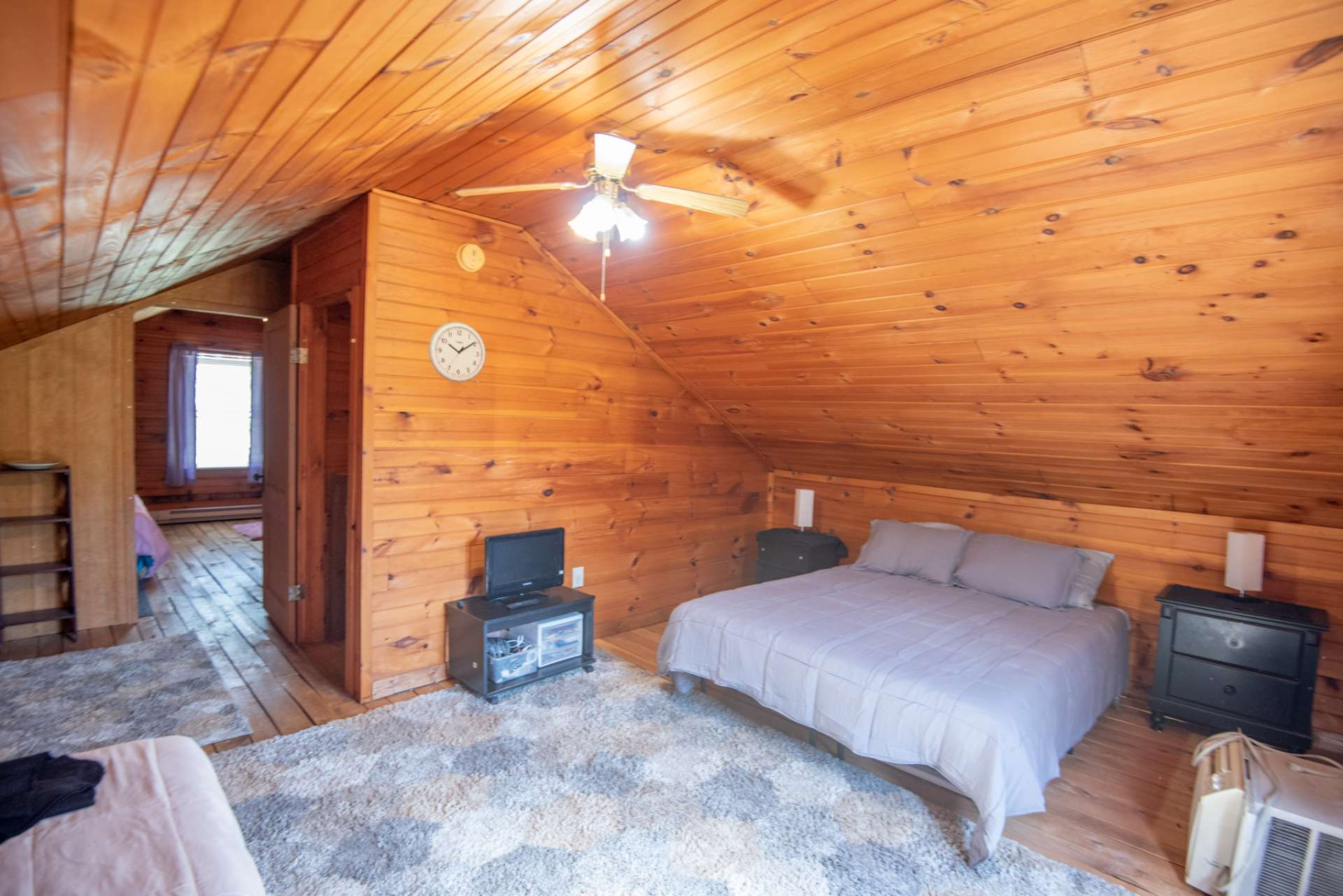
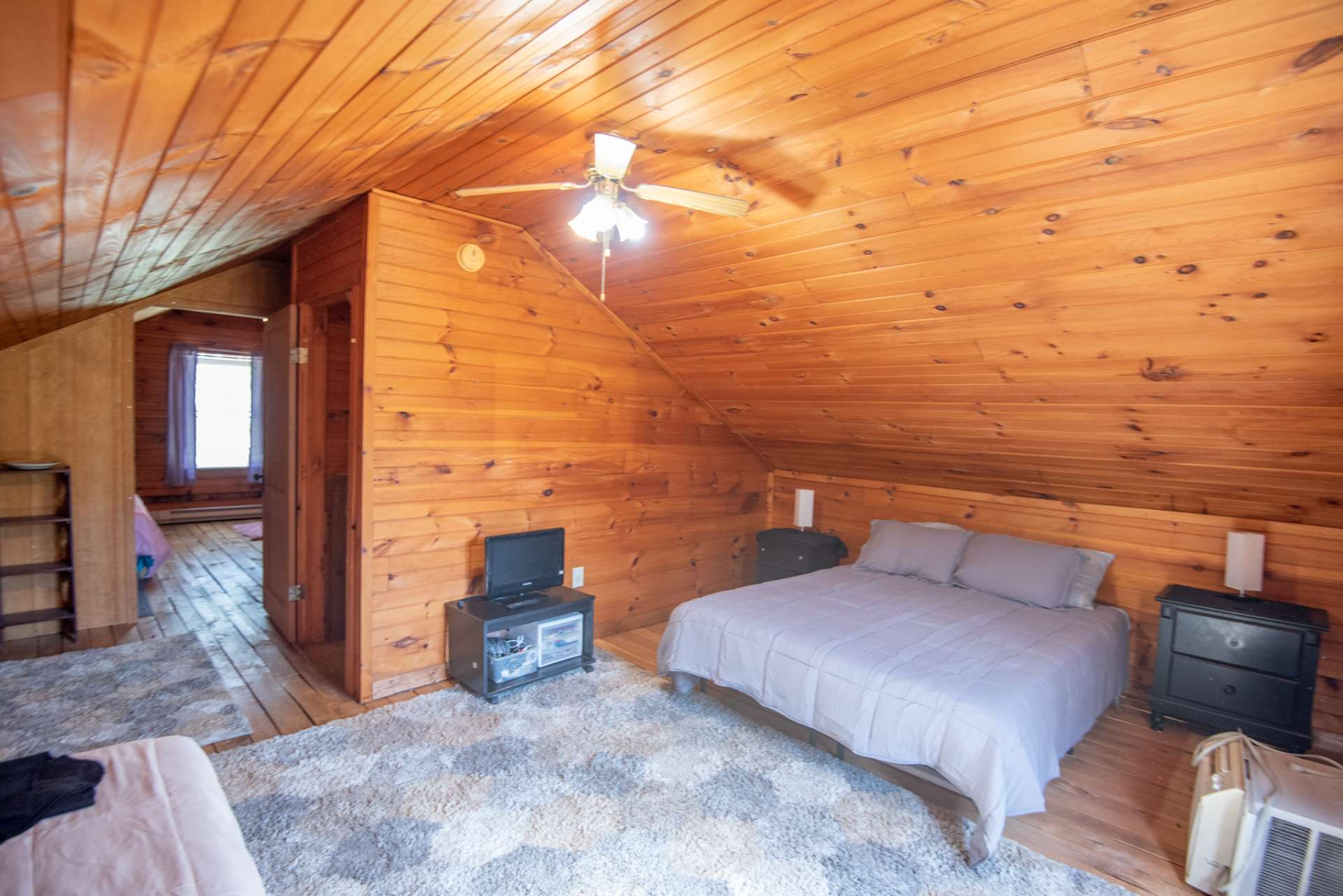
- wall clock [428,321,487,383]
